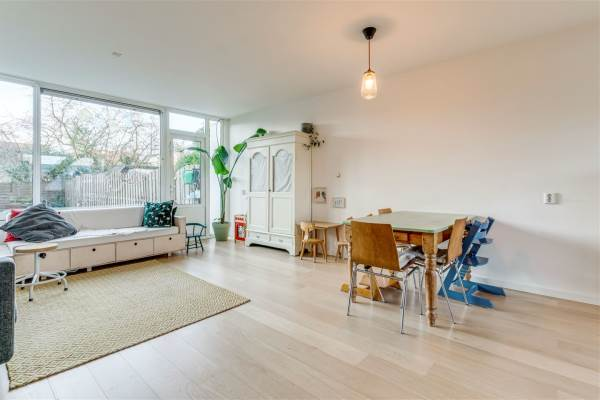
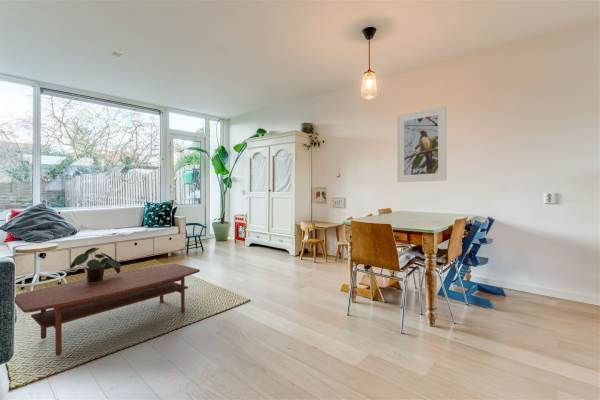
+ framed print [396,105,447,183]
+ potted plant [69,247,122,283]
+ coffee table [14,263,201,357]
